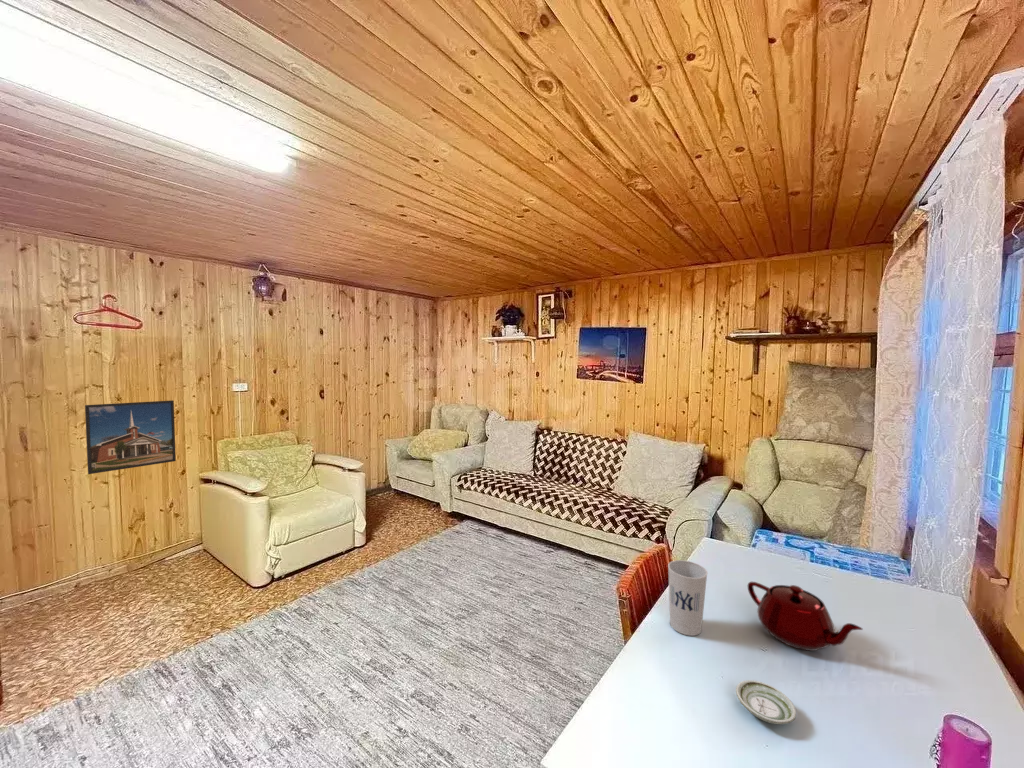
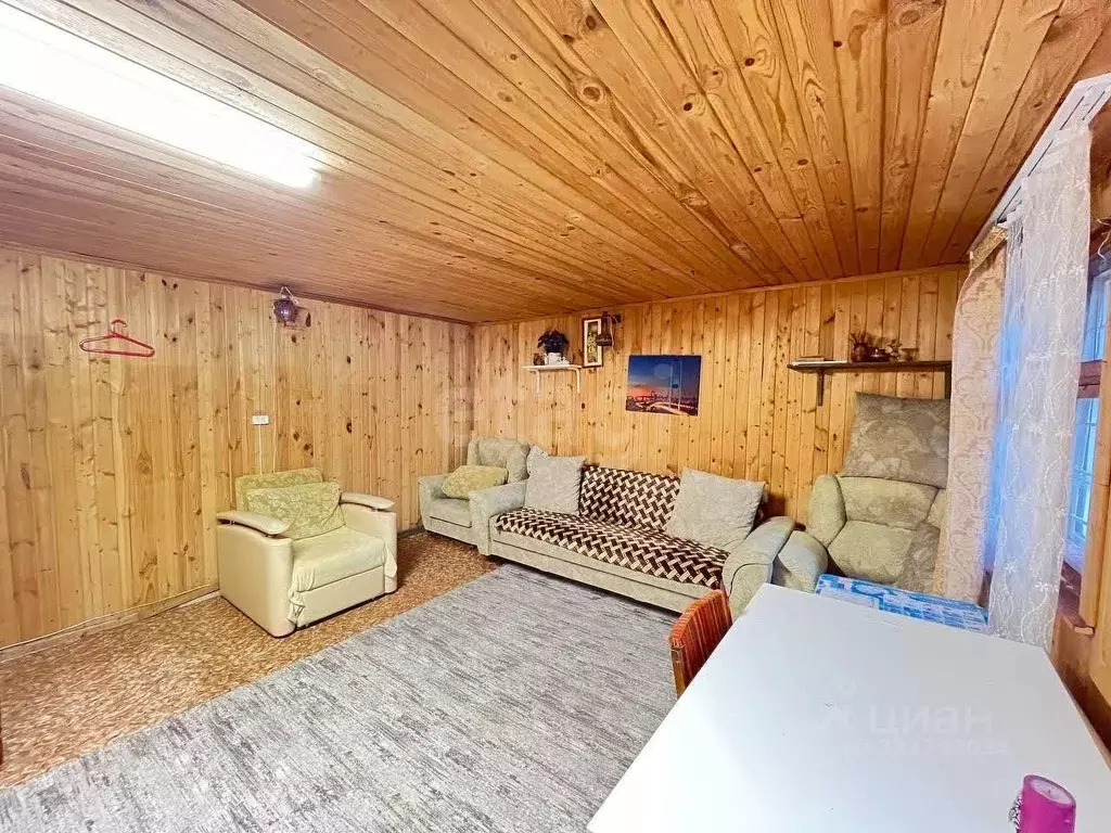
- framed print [84,399,177,475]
- saucer [735,679,797,725]
- teapot [747,581,864,652]
- cup [667,559,708,637]
